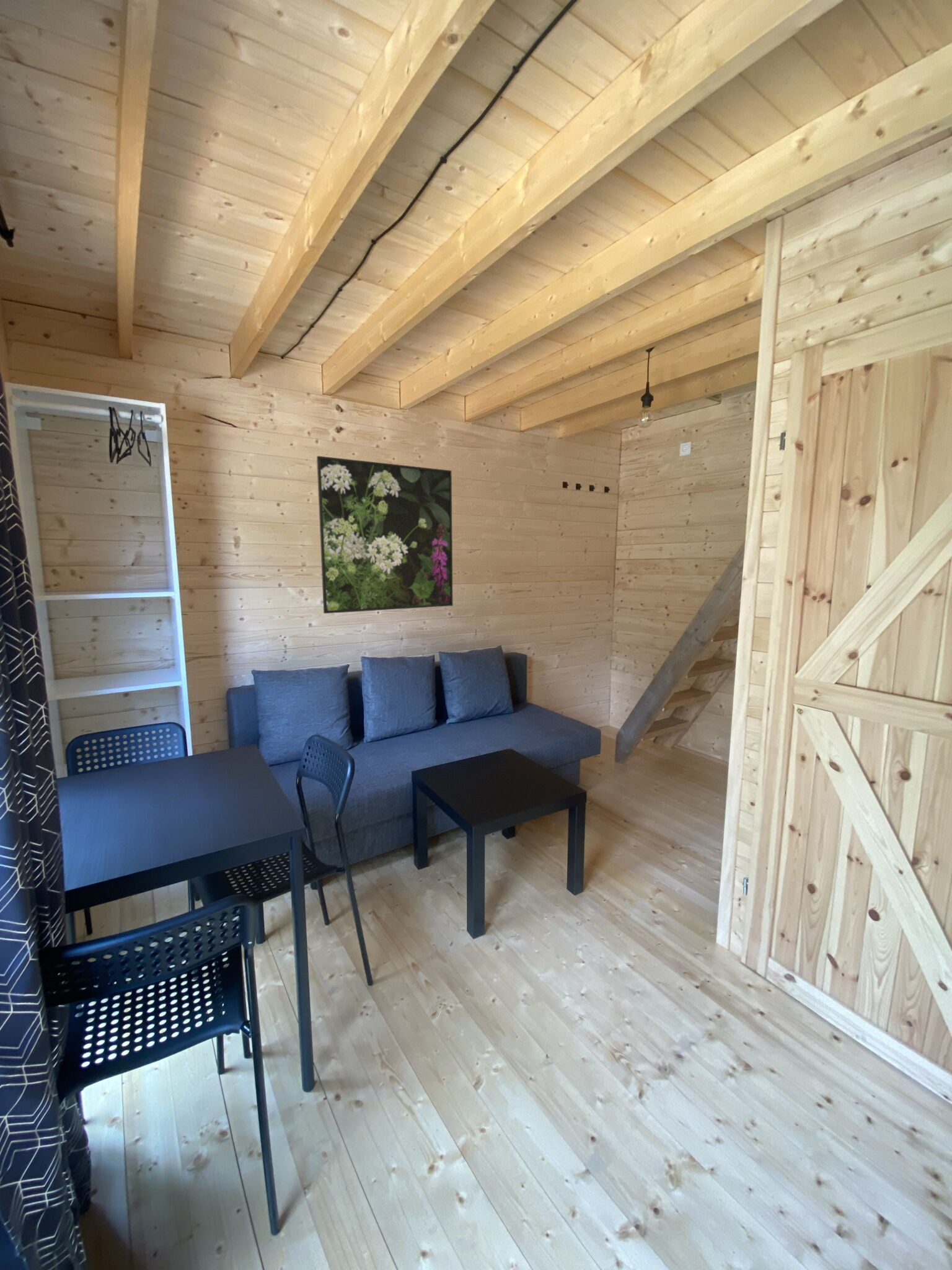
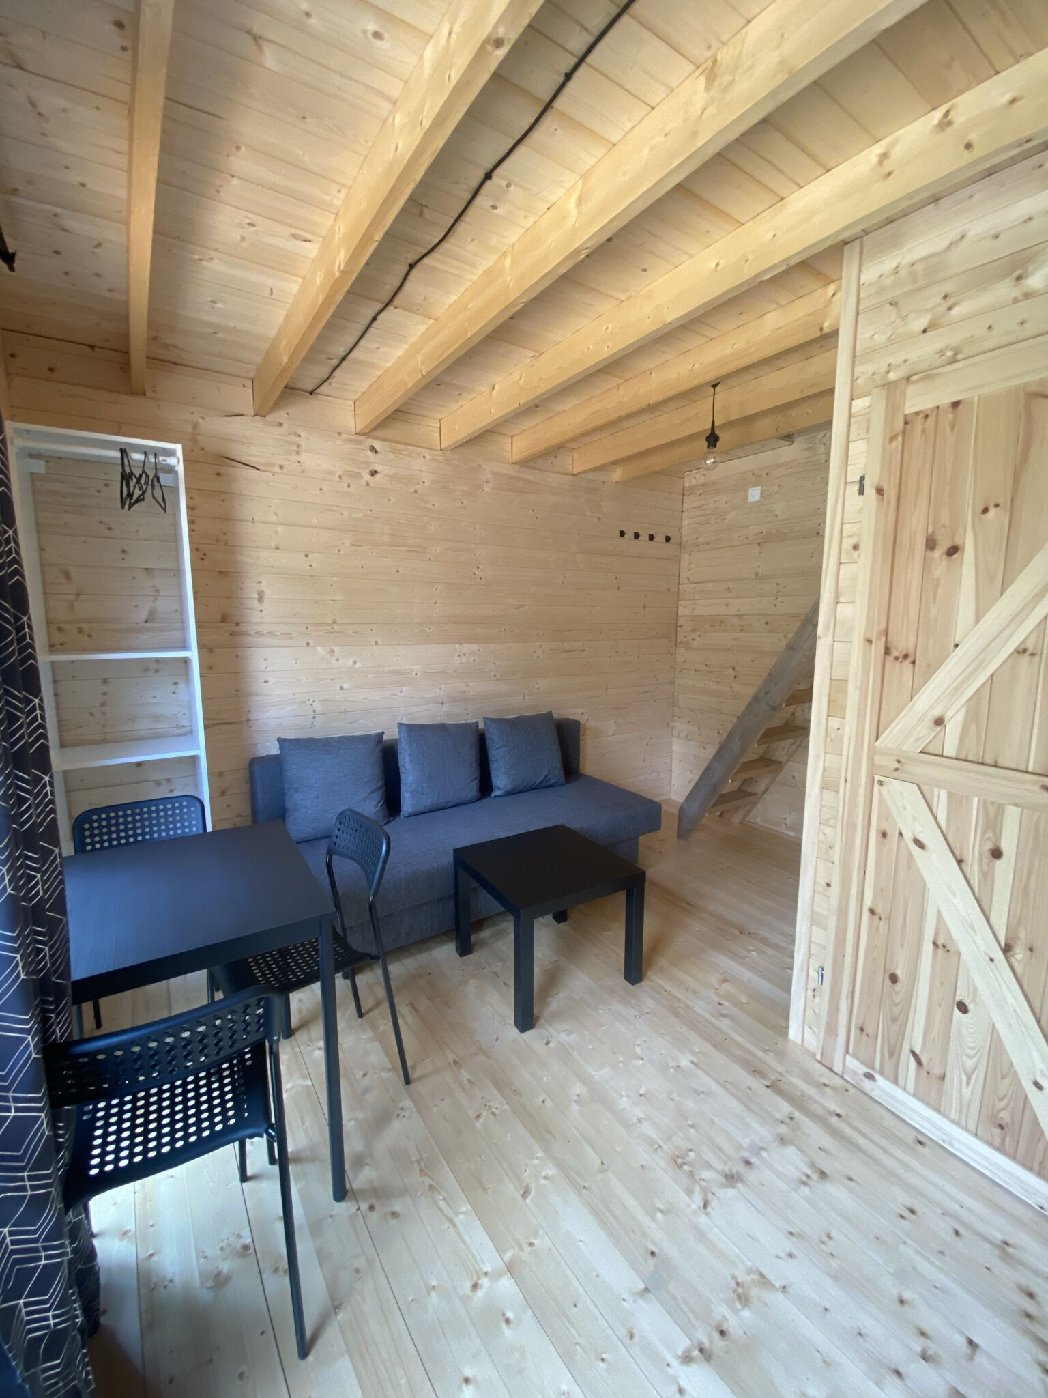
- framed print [316,455,454,614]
